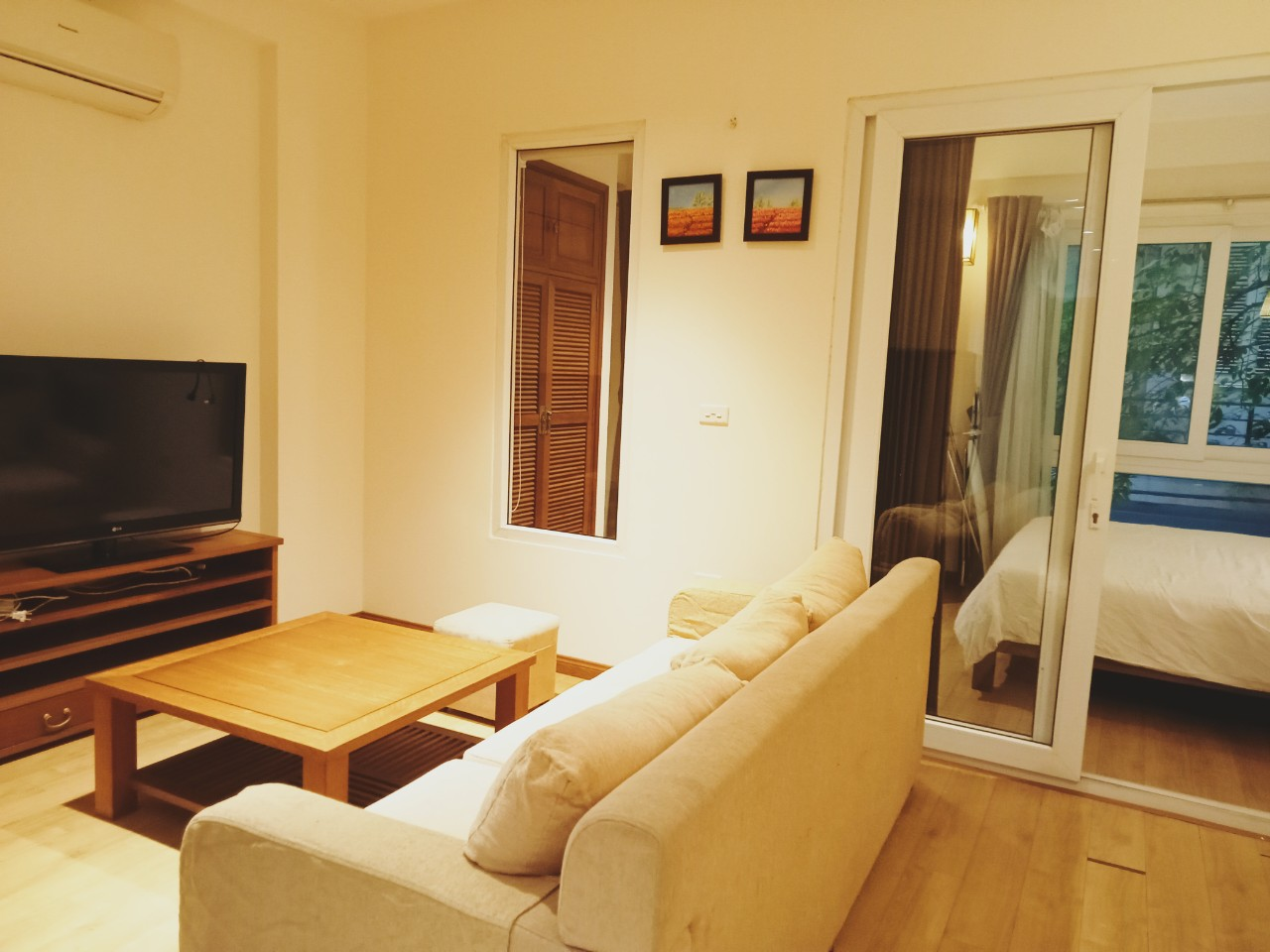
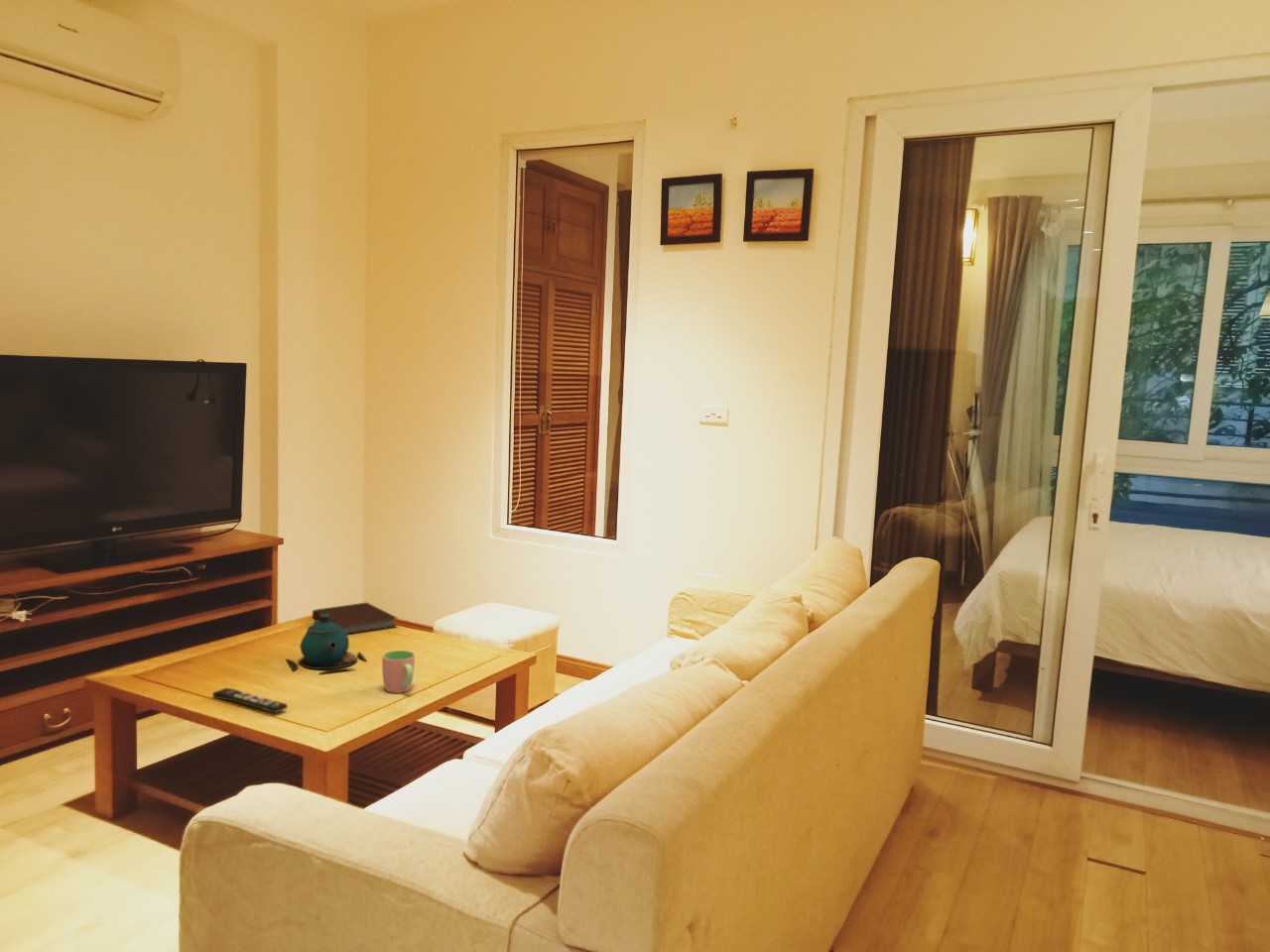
+ teapot [285,614,368,674]
+ remote control [211,687,289,714]
+ notebook [312,601,399,636]
+ cup [381,650,416,694]
